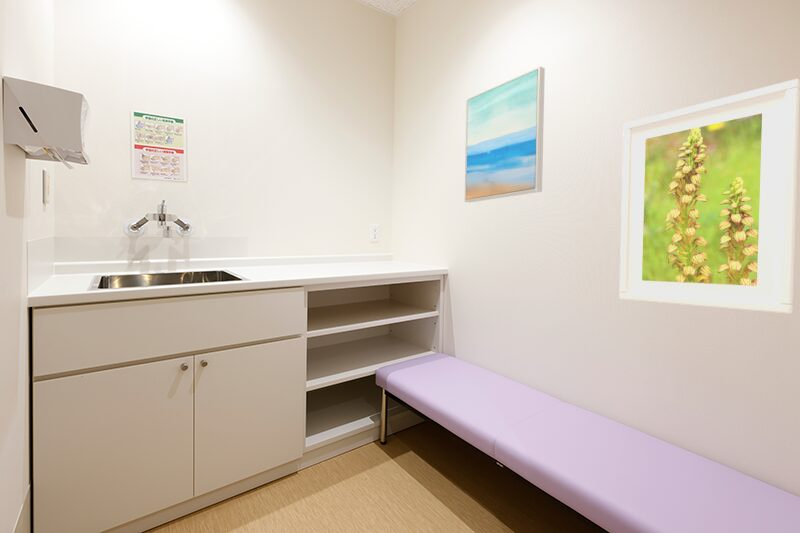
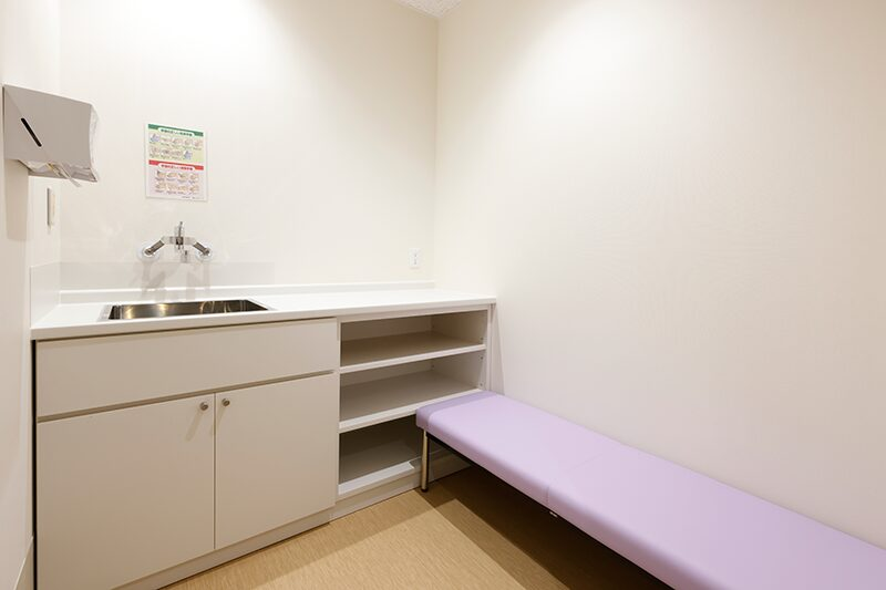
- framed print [618,78,800,314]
- wall art [464,65,546,204]
